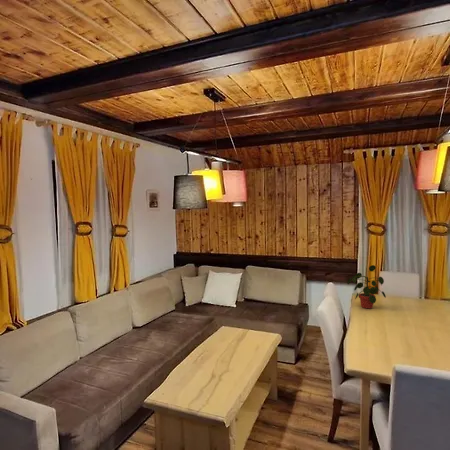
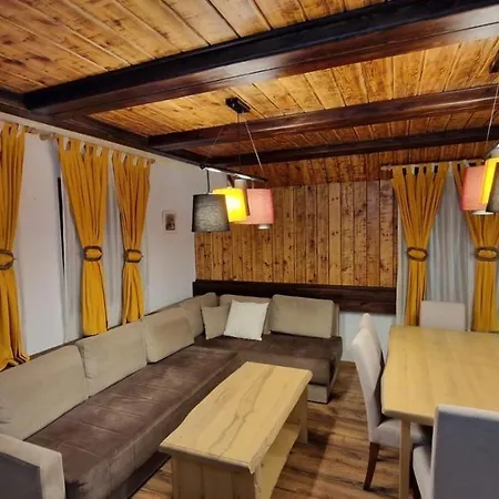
- potted plant [346,264,387,310]
